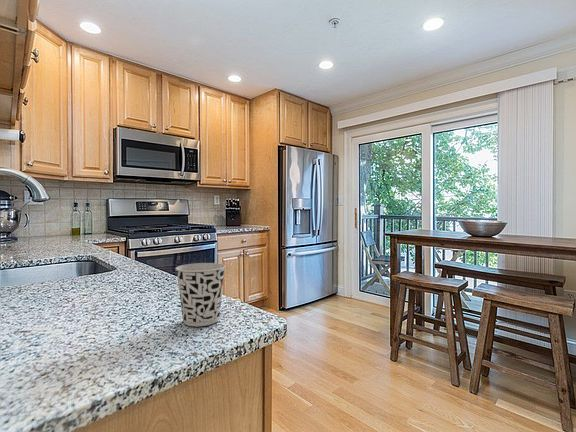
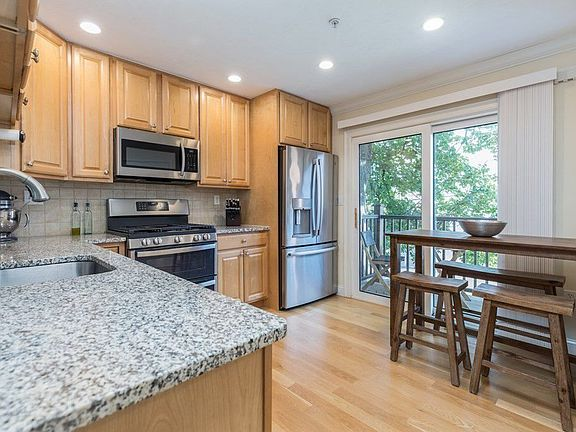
- cup [175,262,226,327]
